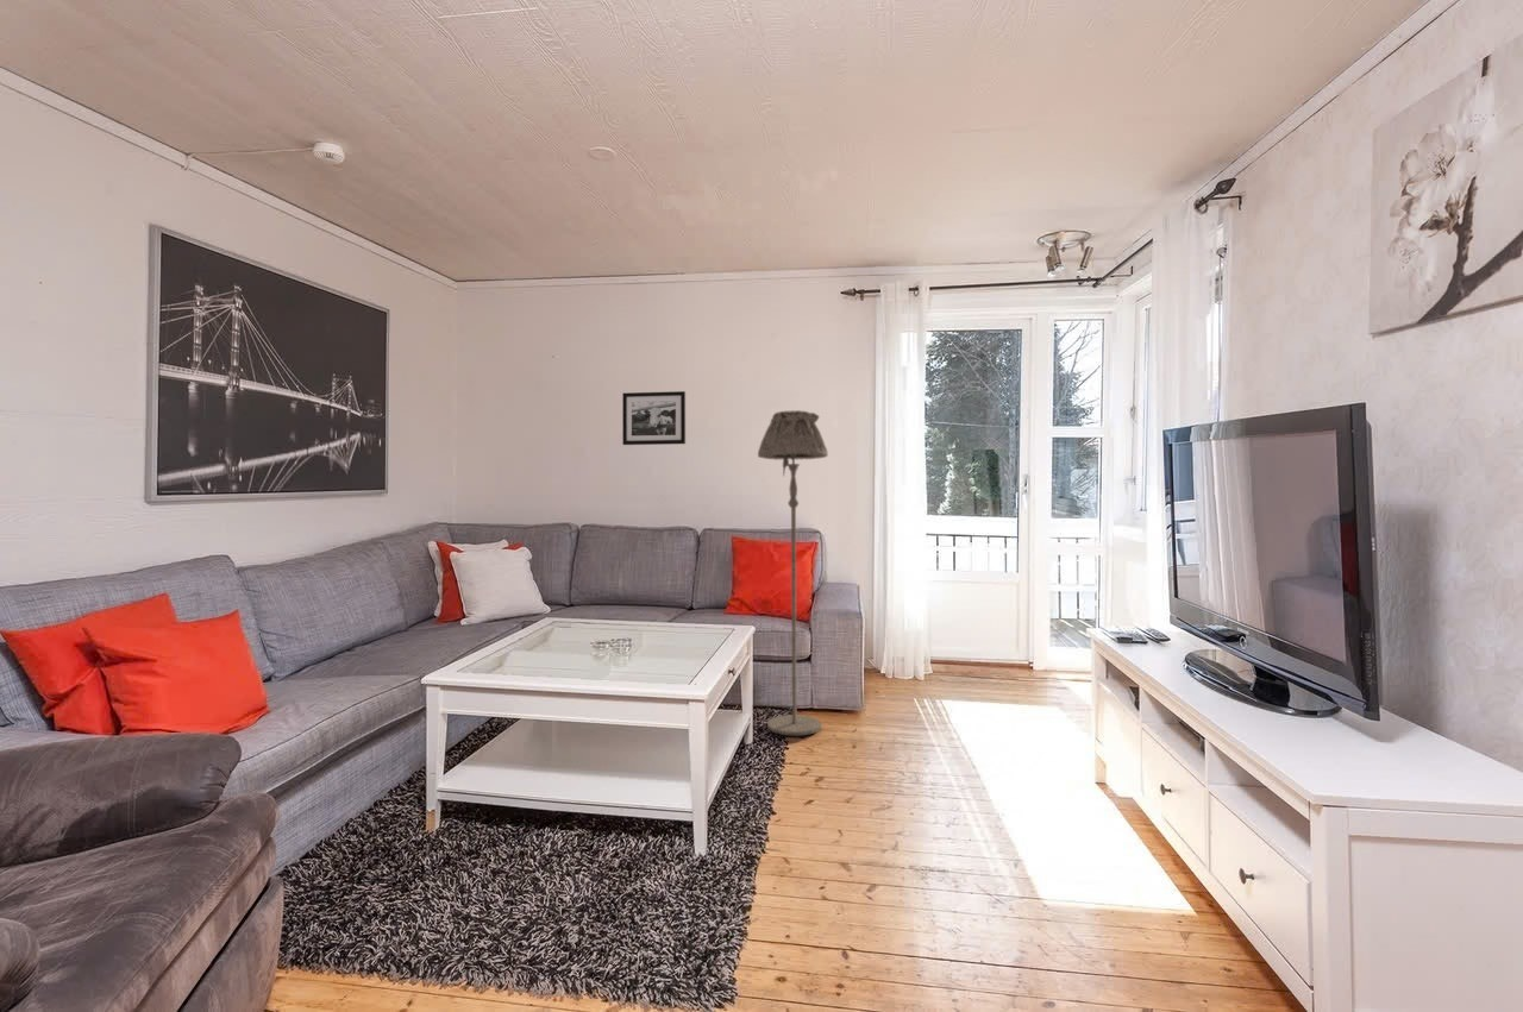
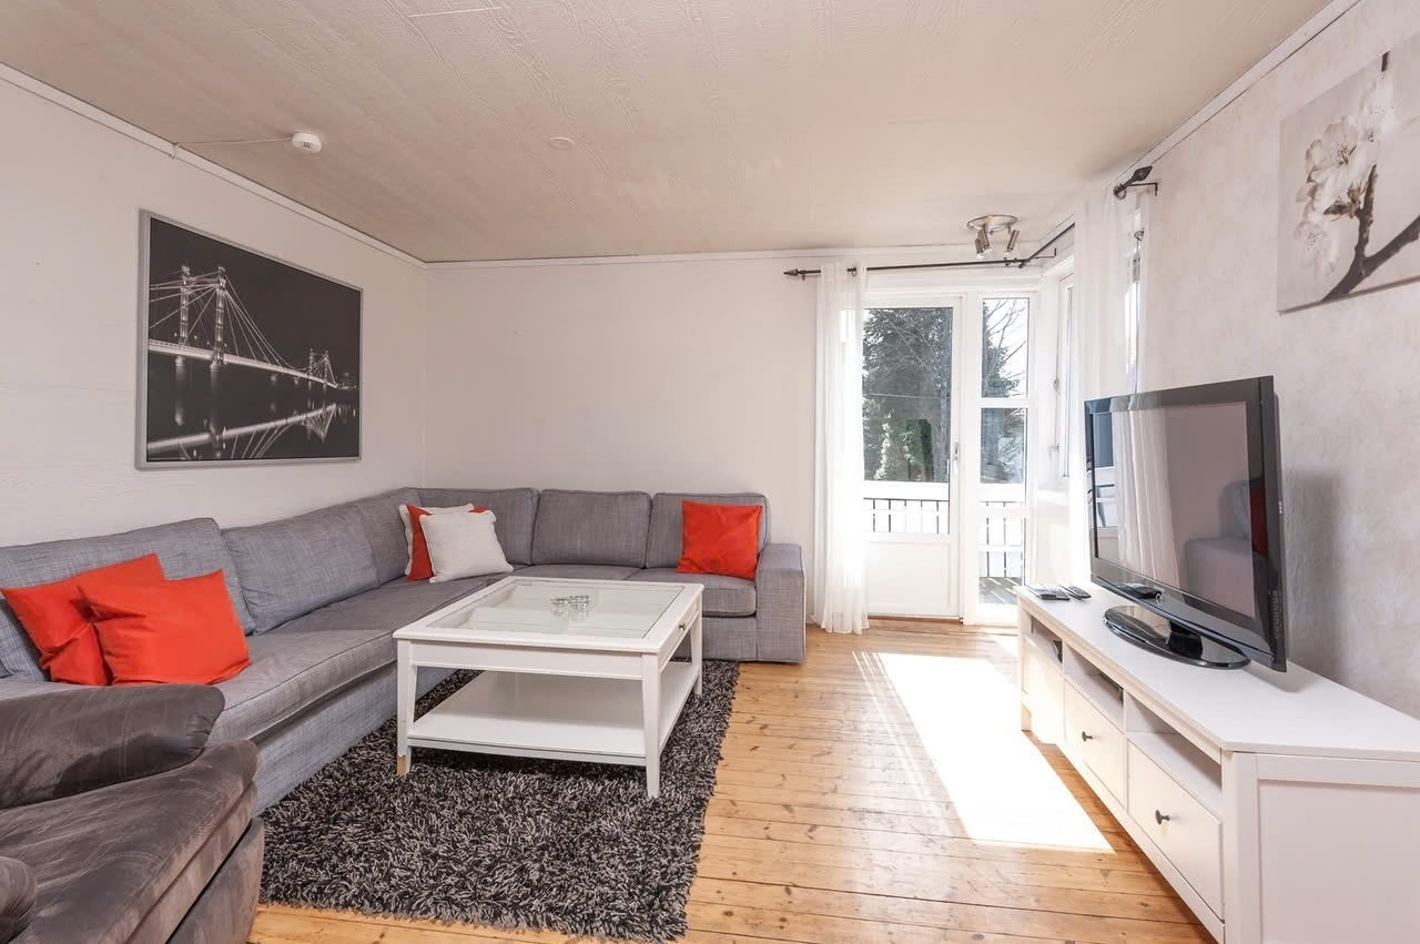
- floor lamp [757,409,829,737]
- picture frame [621,390,687,446]
